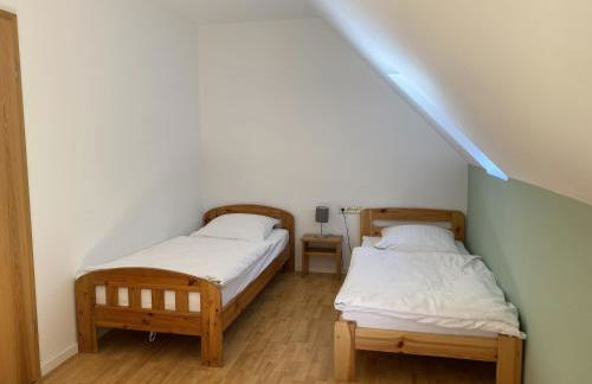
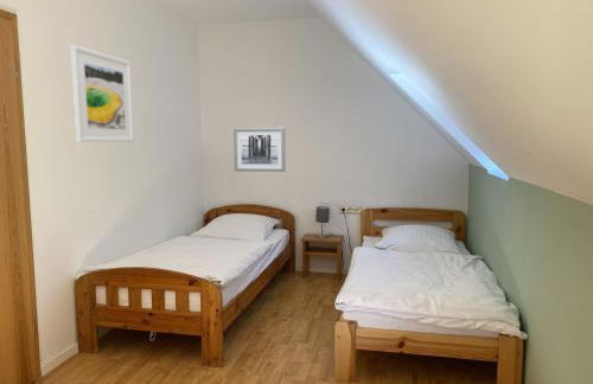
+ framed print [70,44,135,143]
+ wall art [232,127,286,173]
